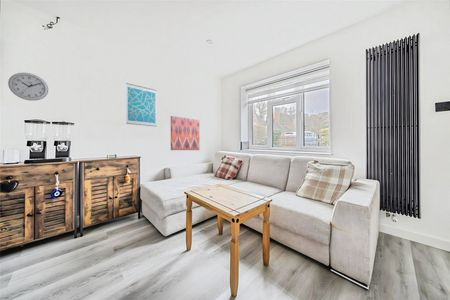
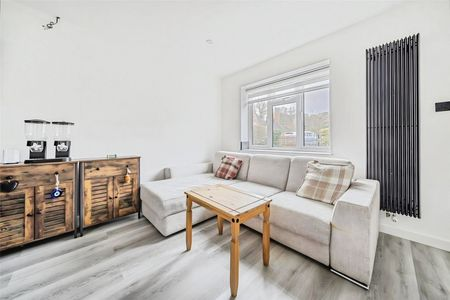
- wall art [170,115,200,151]
- wall art [125,82,158,127]
- wall clock [7,72,49,102]
